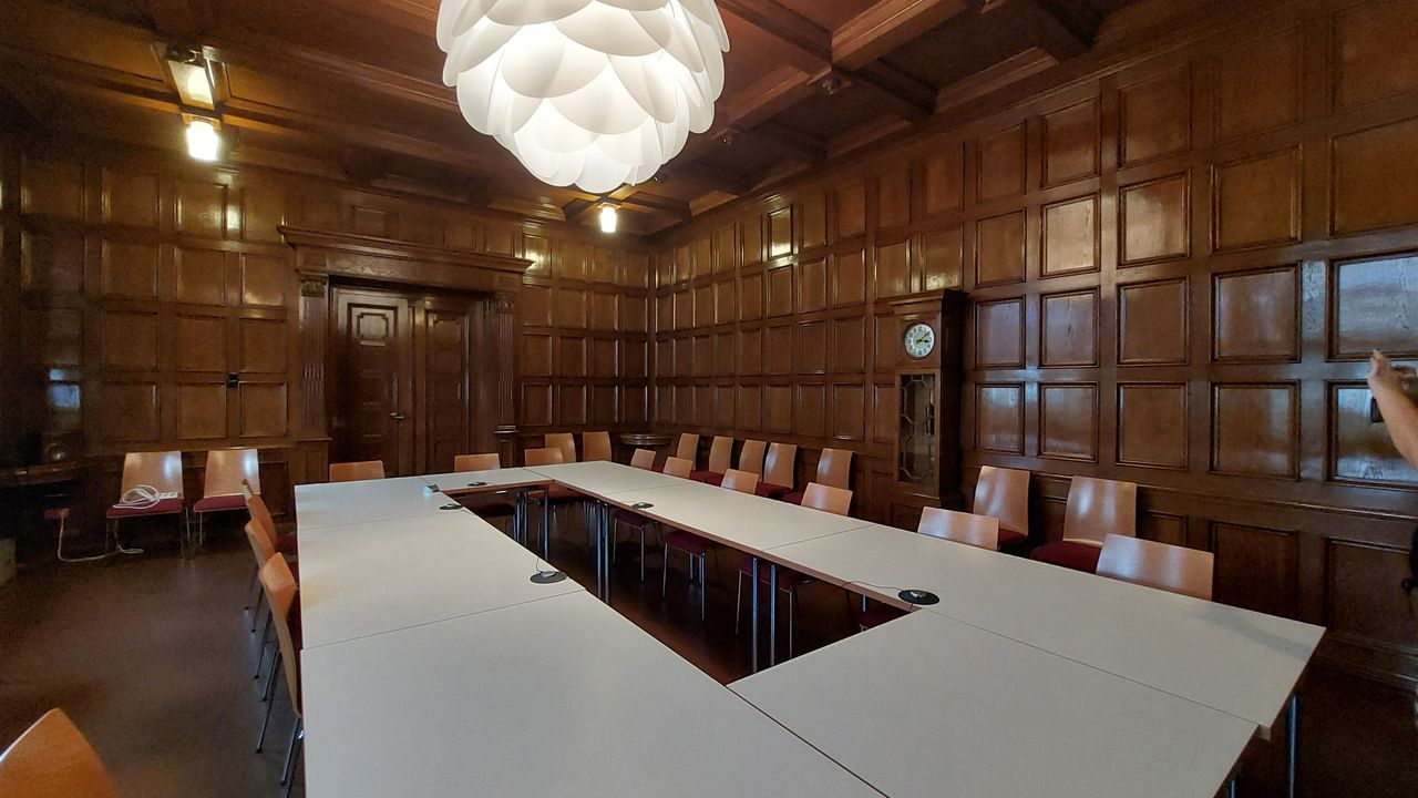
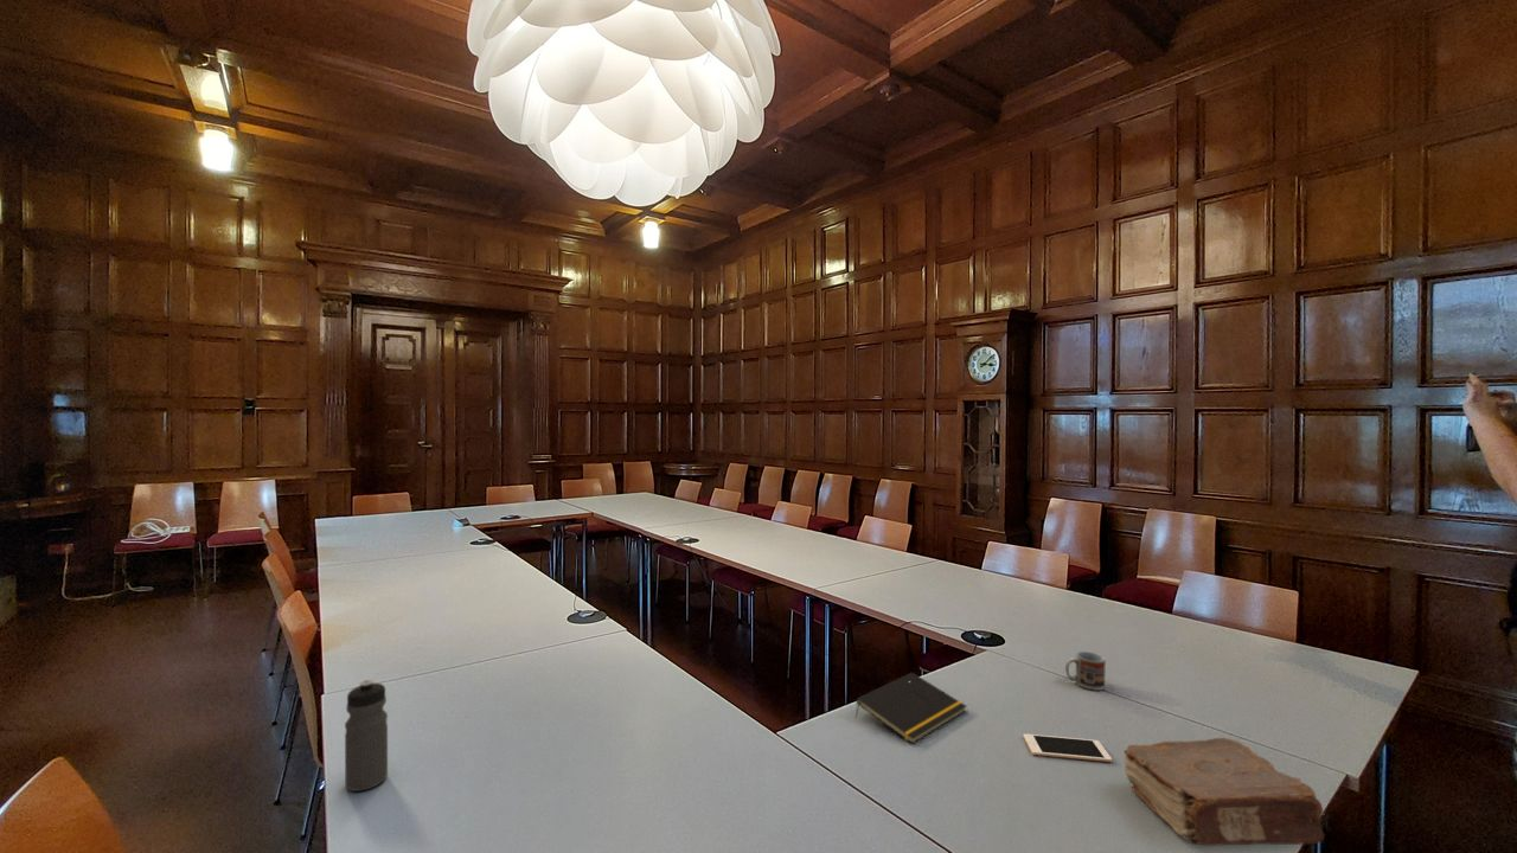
+ cell phone [1023,733,1113,763]
+ notepad [853,672,968,745]
+ water bottle [344,679,389,793]
+ book [1122,737,1327,847]
+ cup [1064,650,1107,692]
